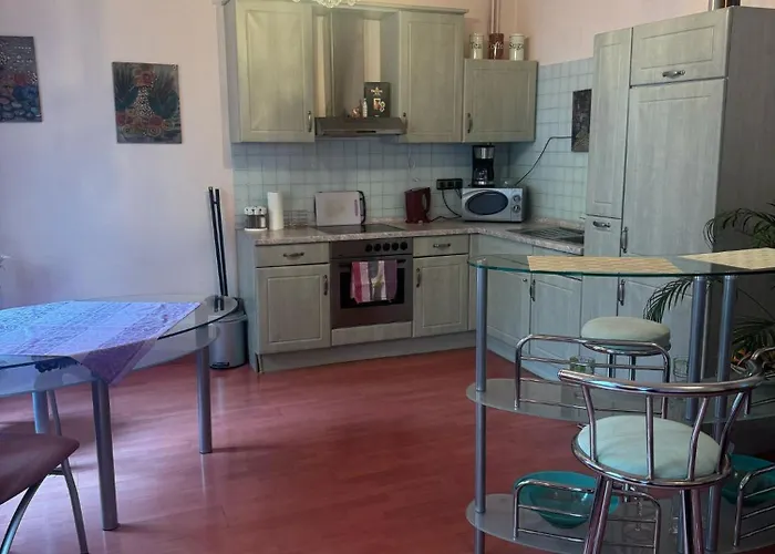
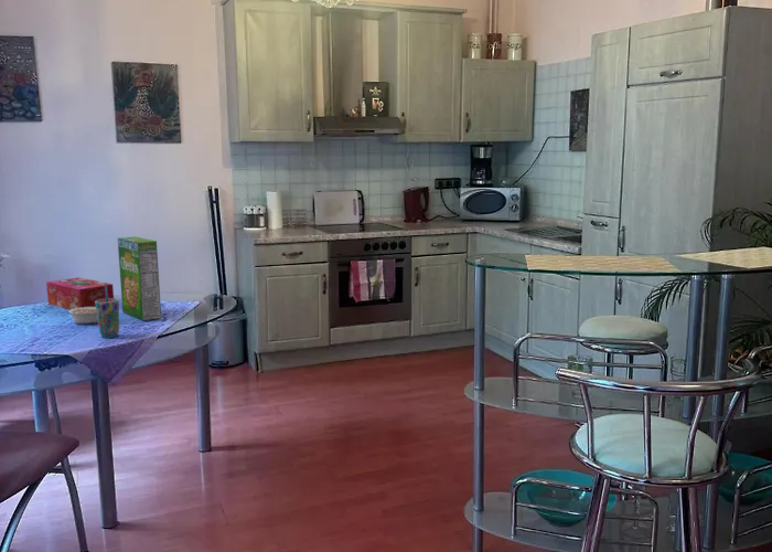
+ cup [95,282,120,339]
+ legume [67,305,98,326]
+ cereal box [117,235,162,321]
+ tissue box [45,276,115,310]
